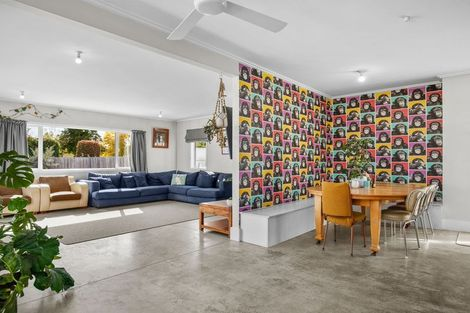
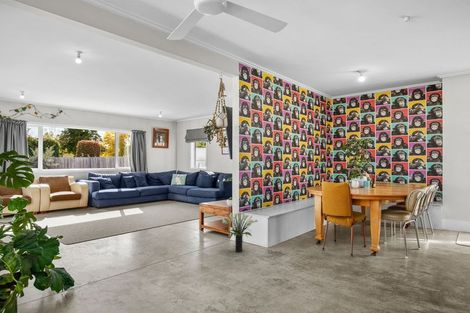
+ potted plant [221,211,259,253]
